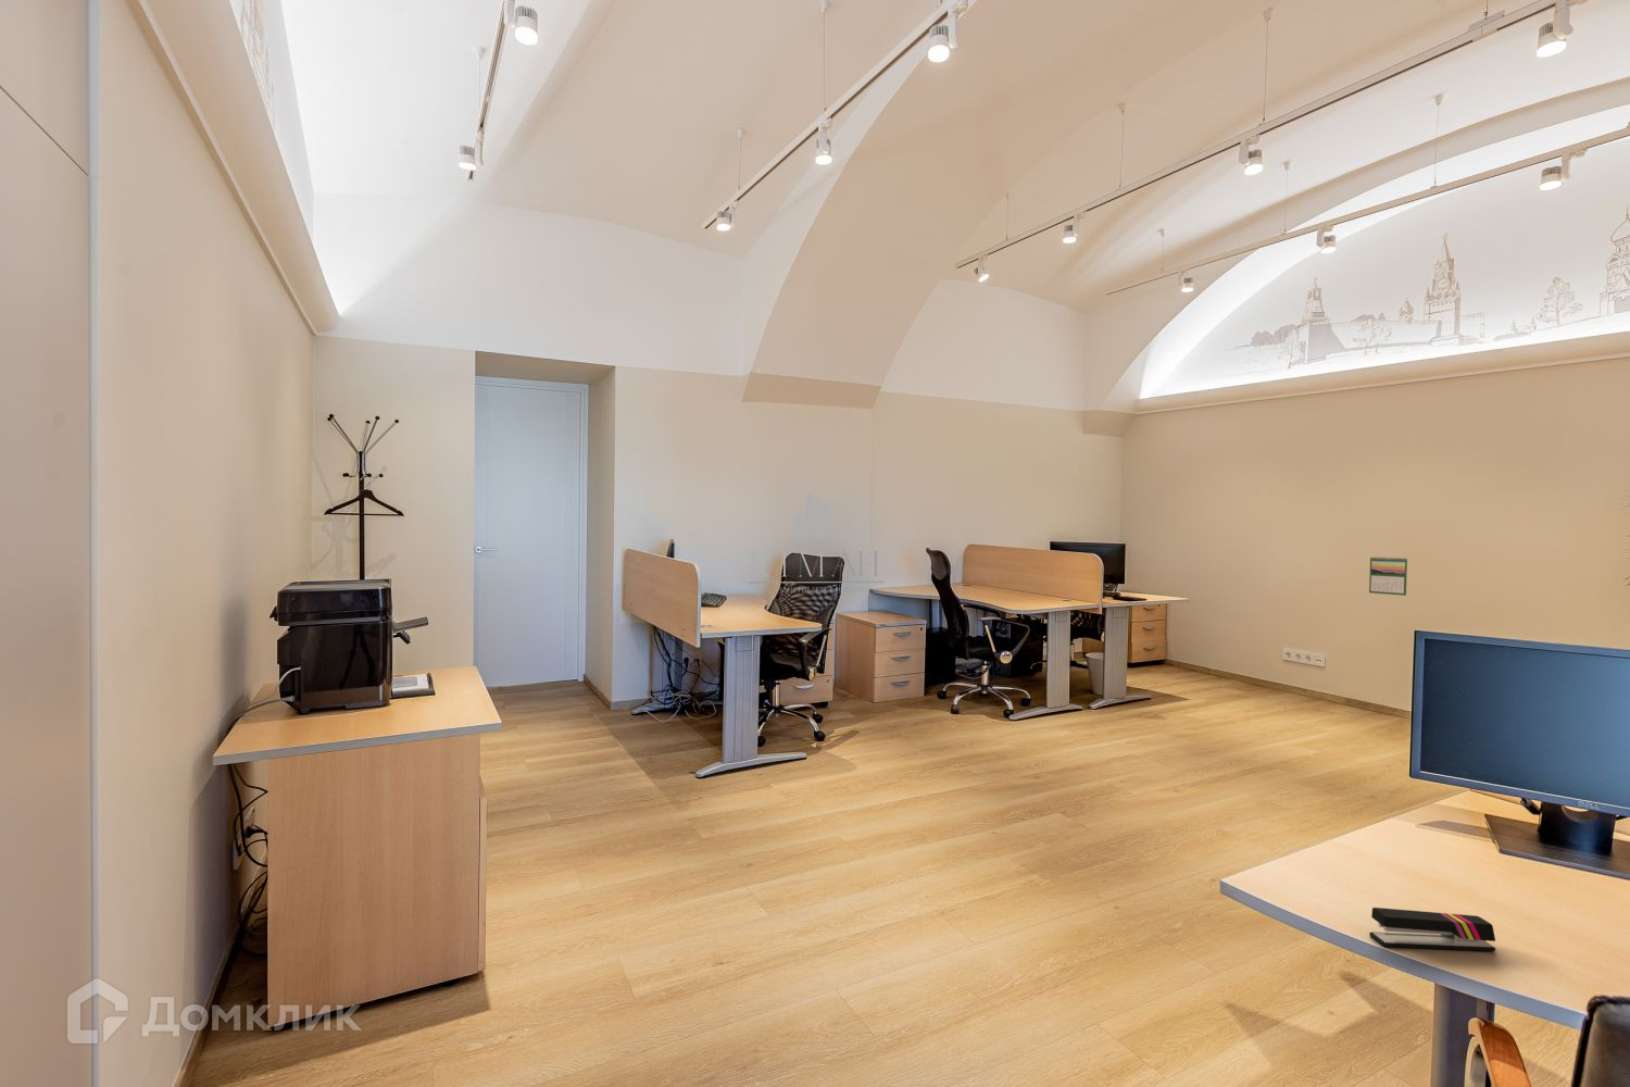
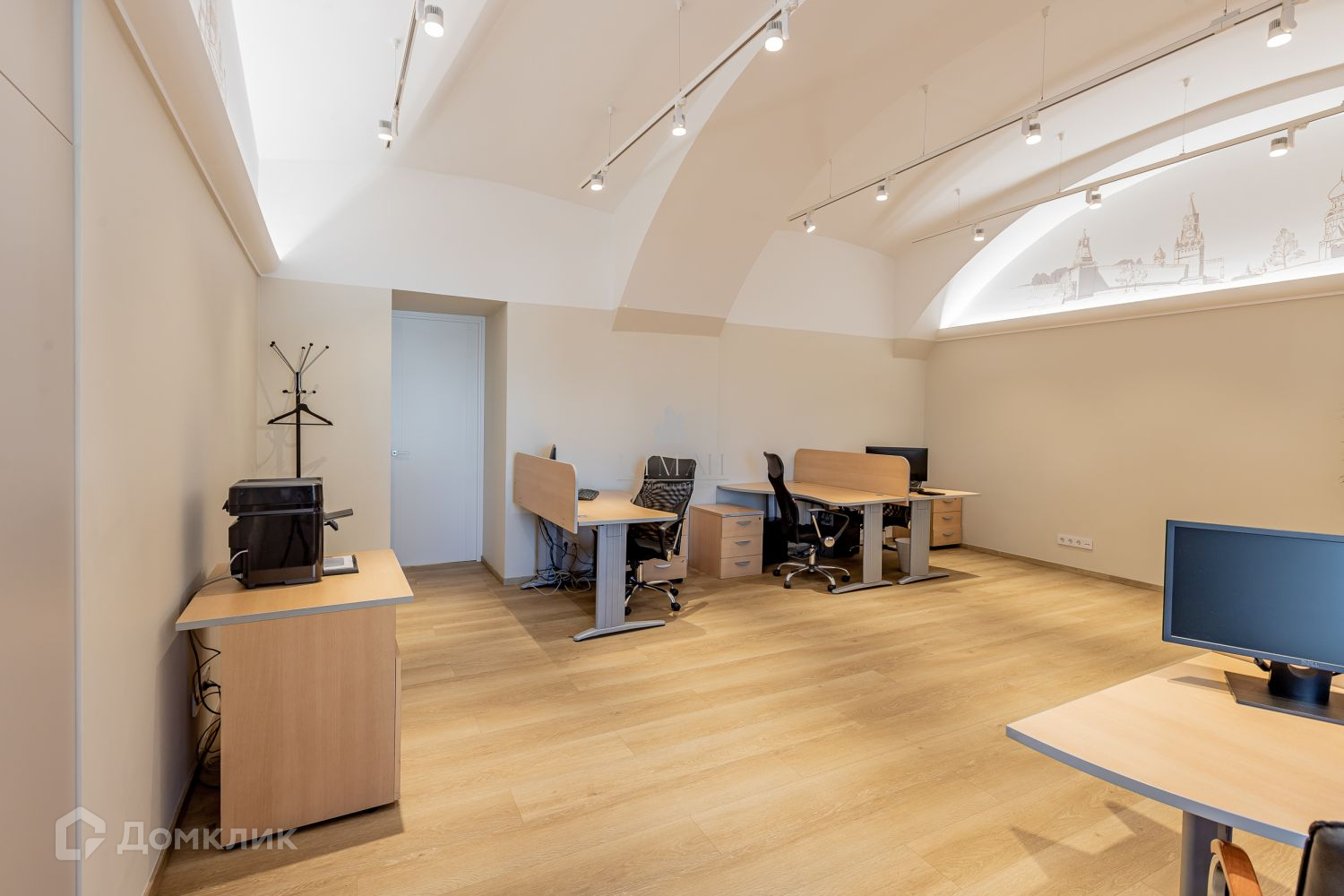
- stapler [1368,906,1497,952]
- calendar [1368,556,1408,597]
